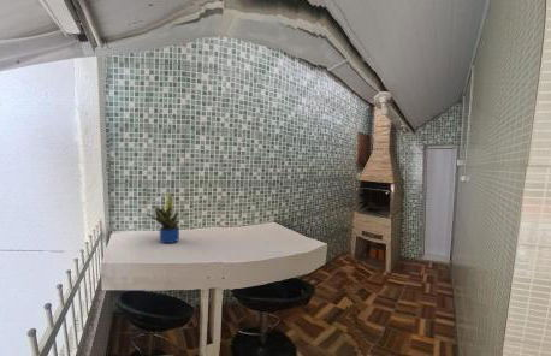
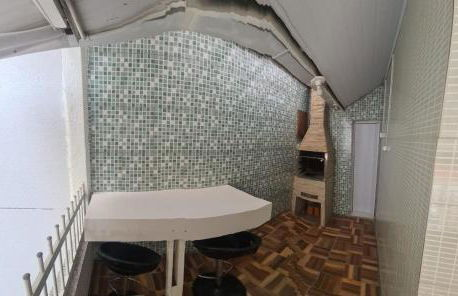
- potted plant [148,189,185,244]
